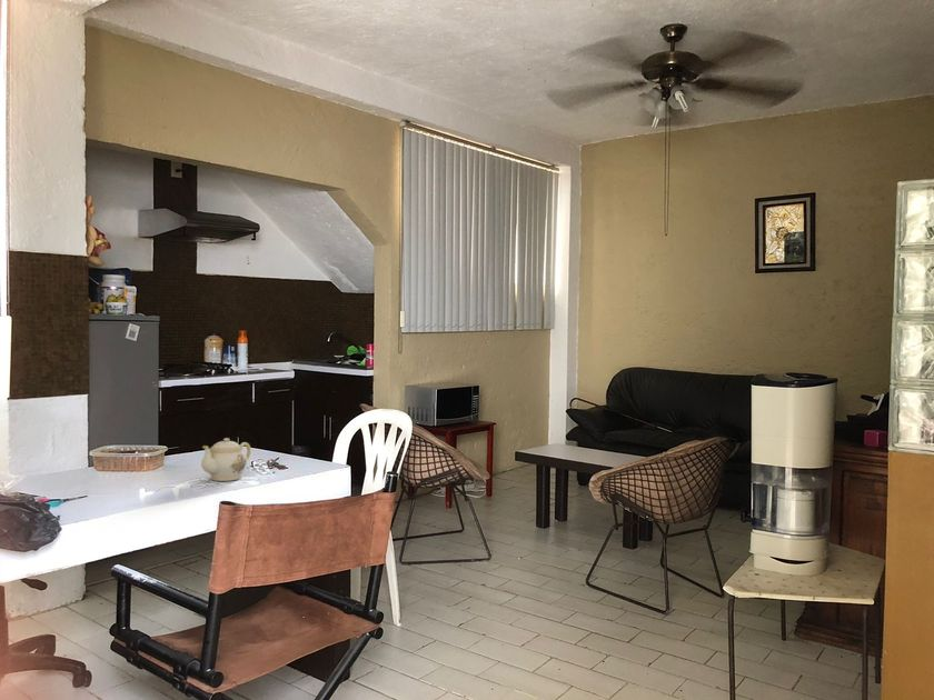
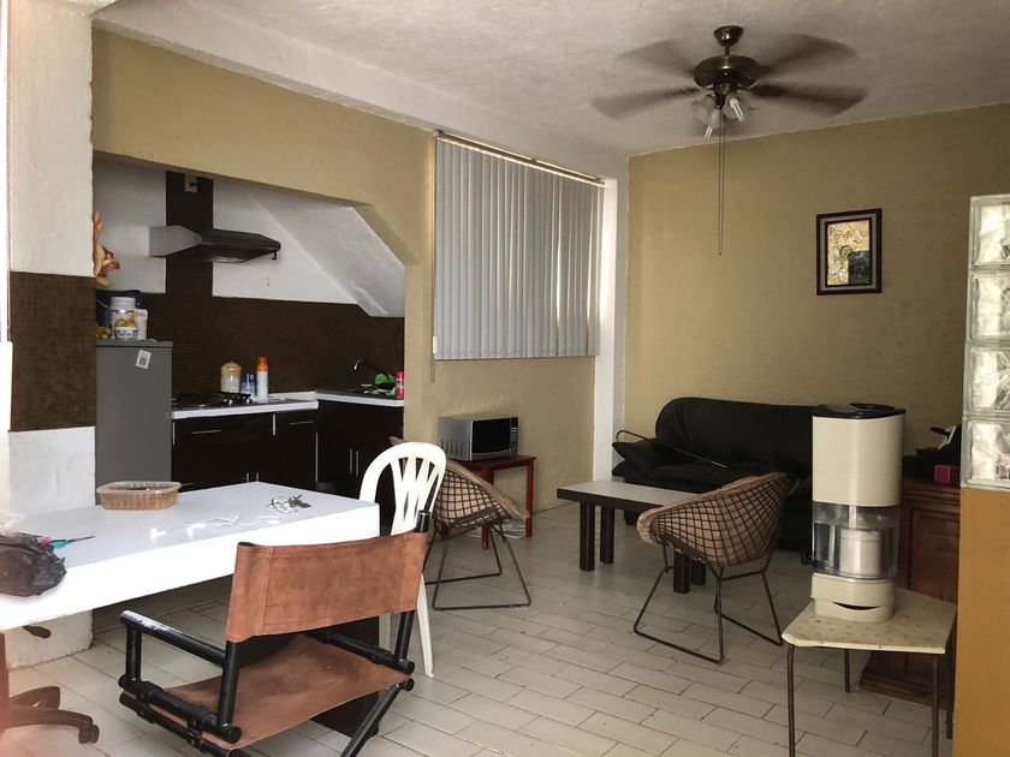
- teapot [200,437,252,482]
